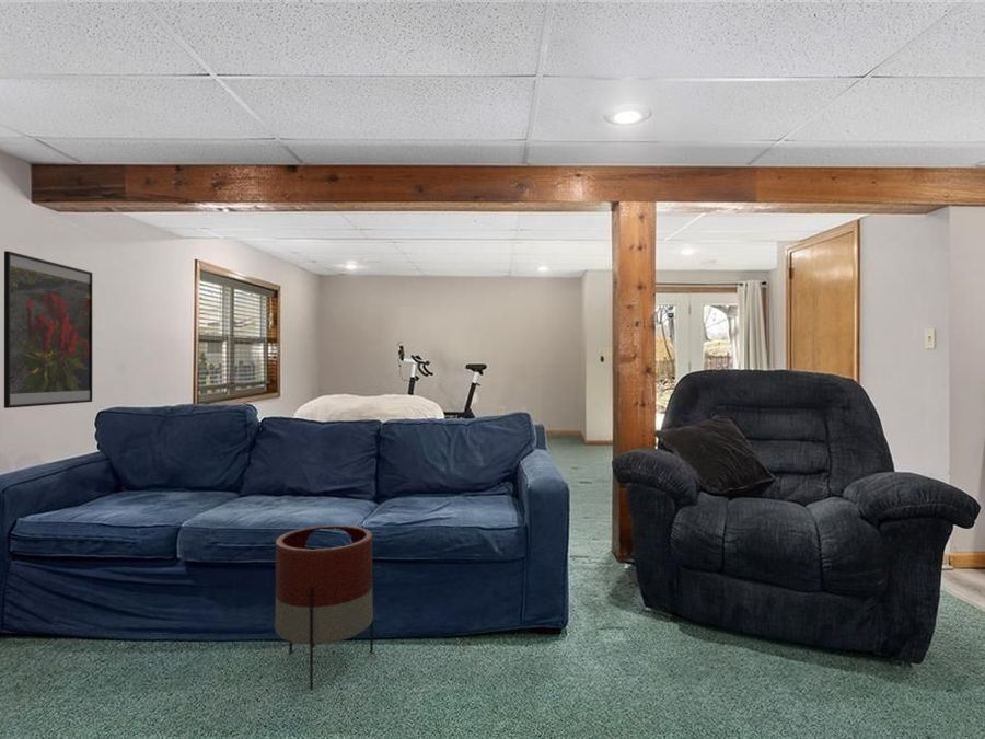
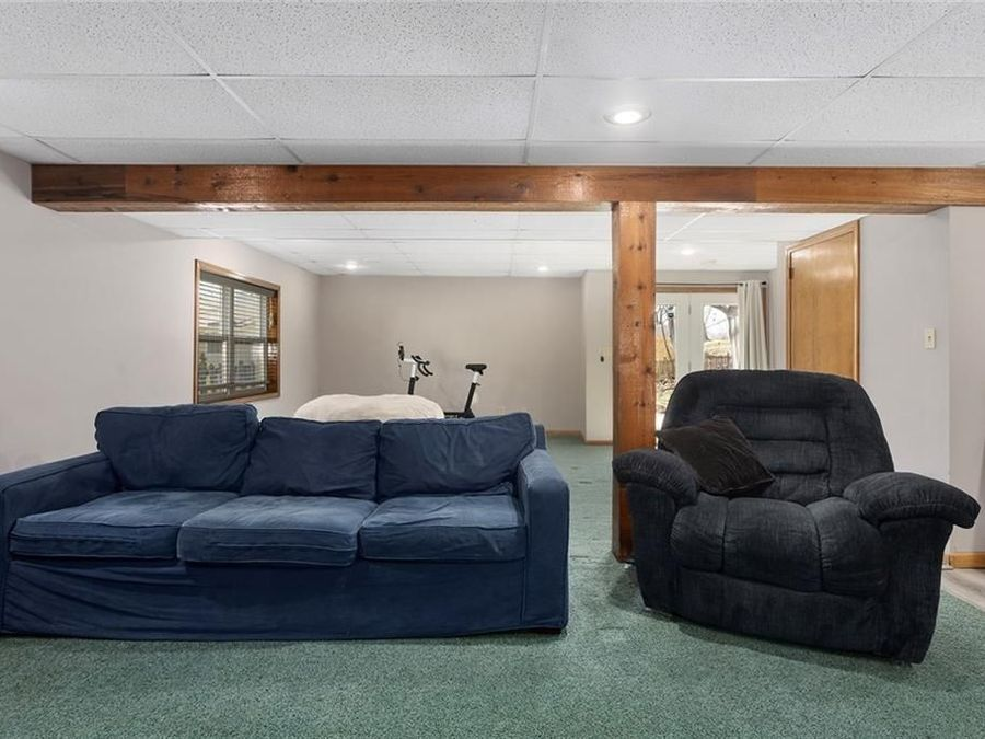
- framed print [3,250,93,409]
- planter [274,524,374,691]
